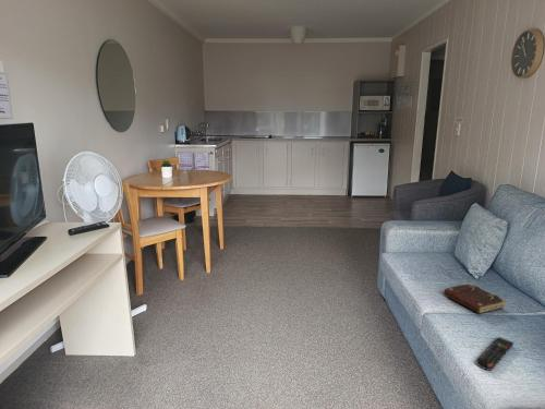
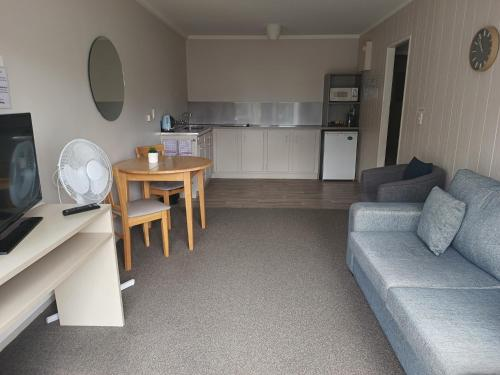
- remote control [475,336,516,371]
- book [444,282,507,314]
